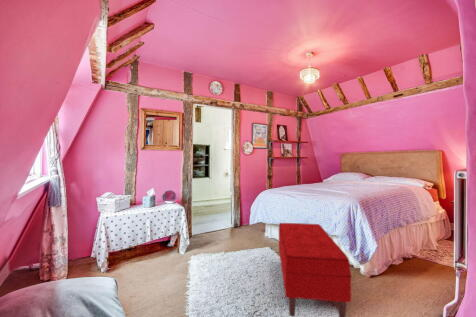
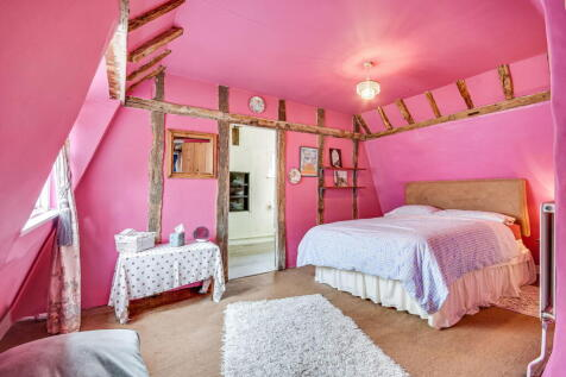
- bench [278,222,352,317]
